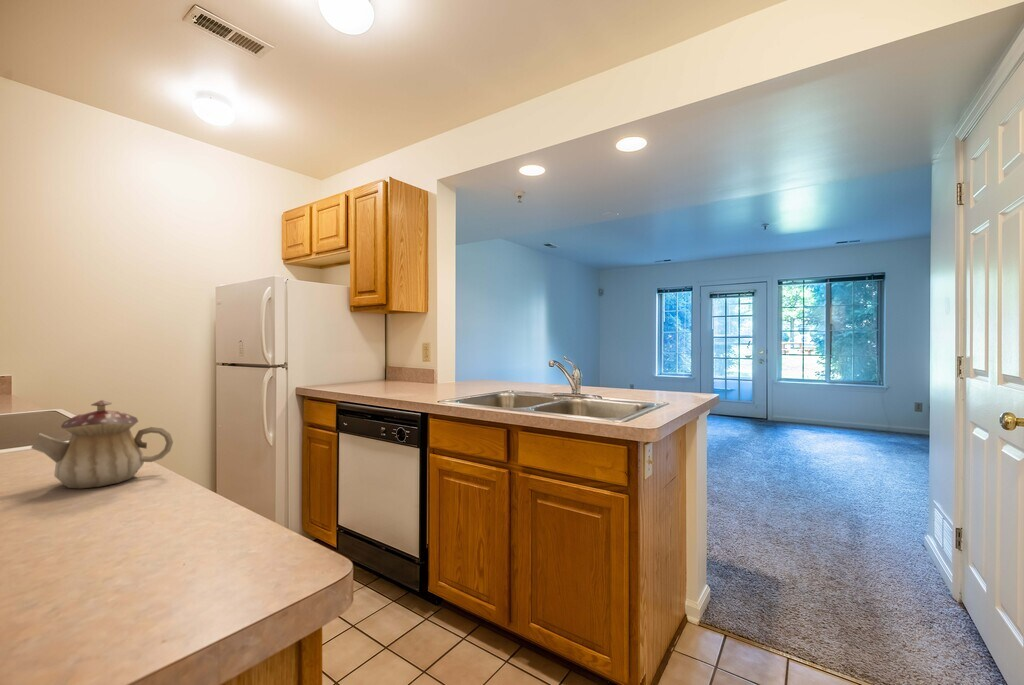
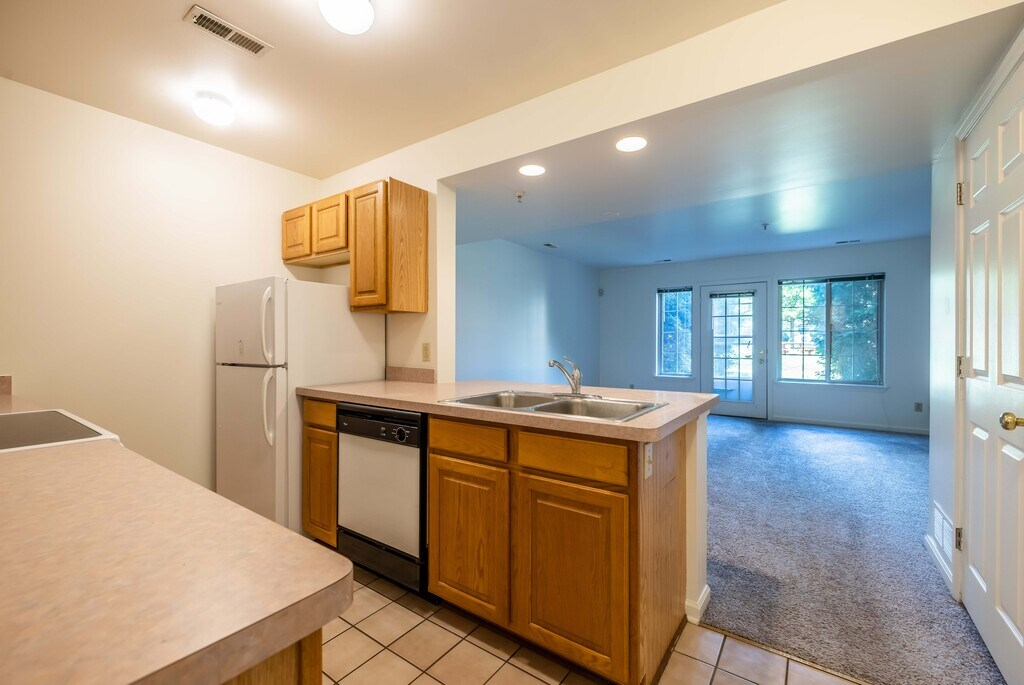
- teapot [30,399,174,489]
